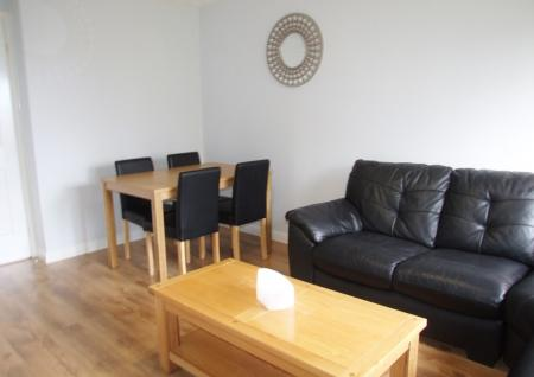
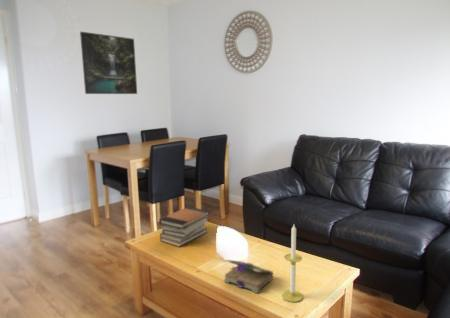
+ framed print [79,31,138,95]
+ book [223,259,274,294]
+ book stack [158,206,210,248]
+ candle [281,224,304,303]
